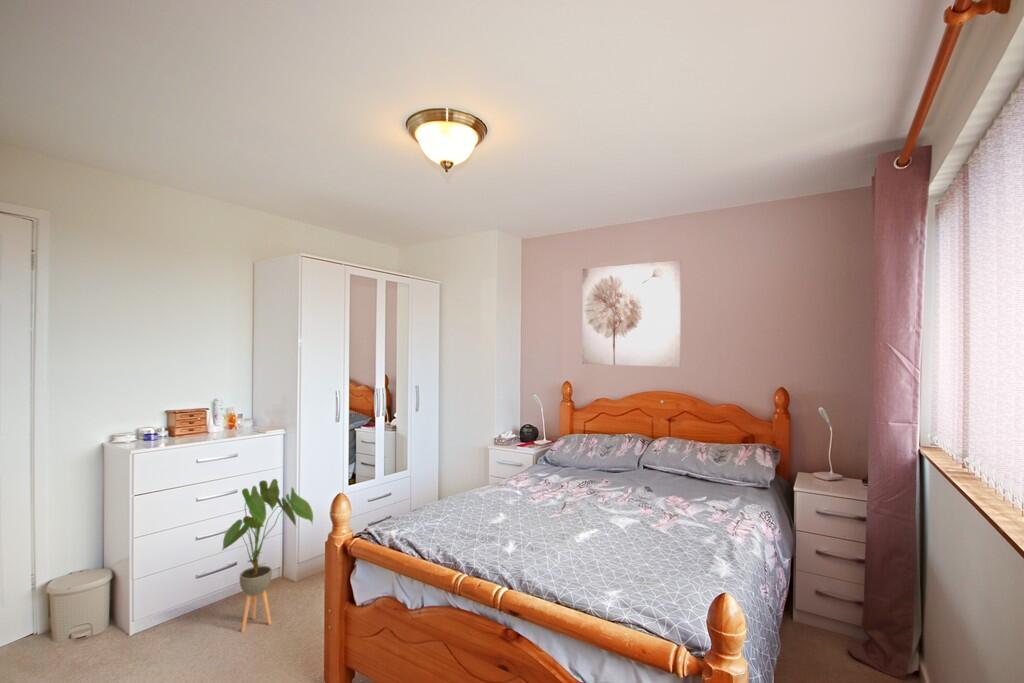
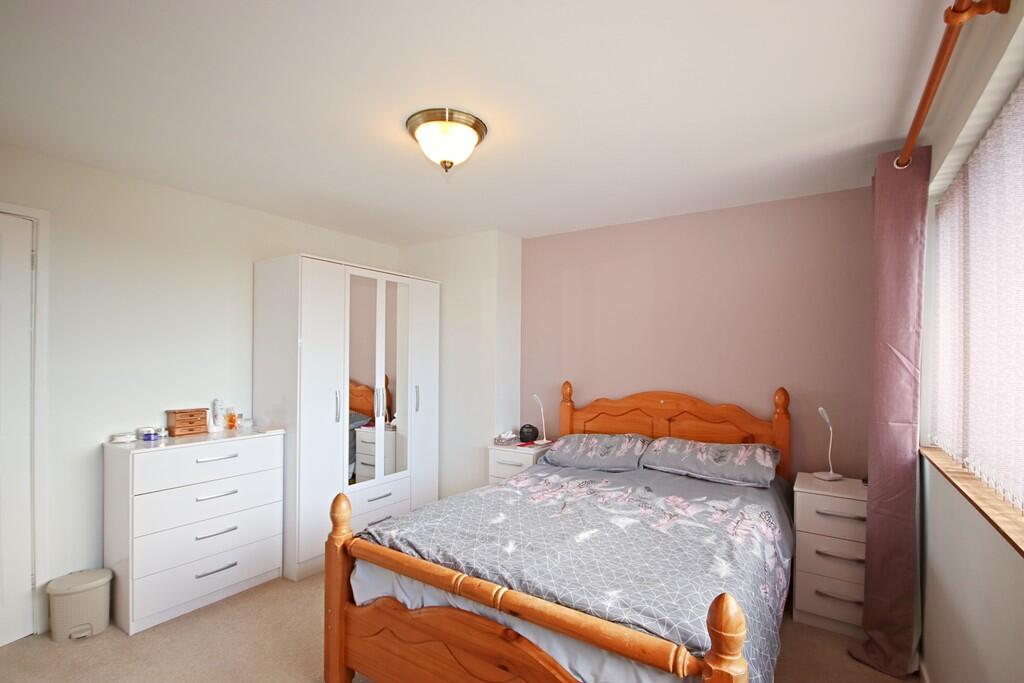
- house plant [220,478,314,634]
- wall art [581,259,682,368]
